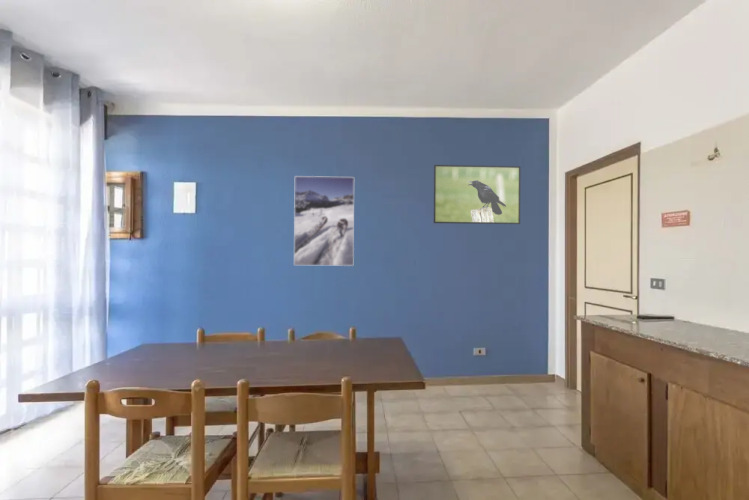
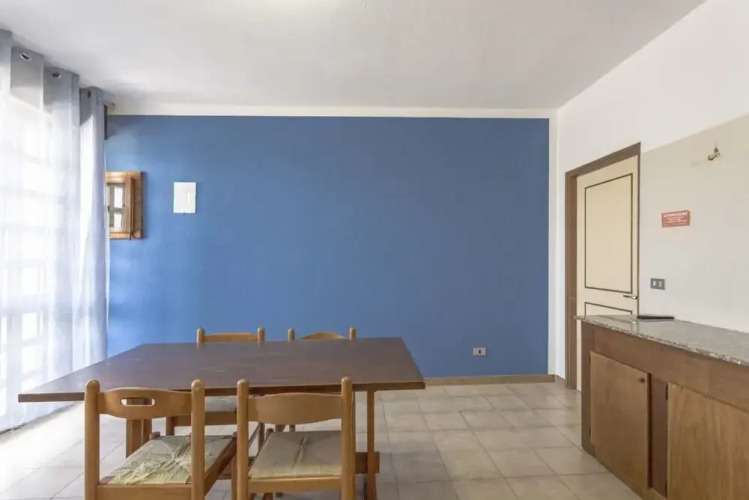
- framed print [433,164,521,225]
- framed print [293,175,355,267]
